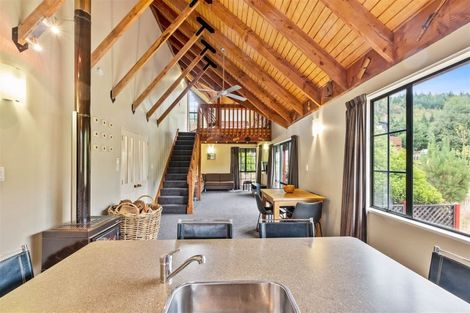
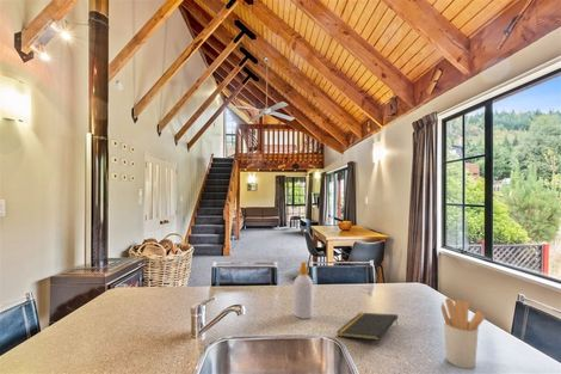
+ soap bottle [292,259,314,320]
+ notepad [335,312,399,341]
+ utensil holder [440,296,486,369]
